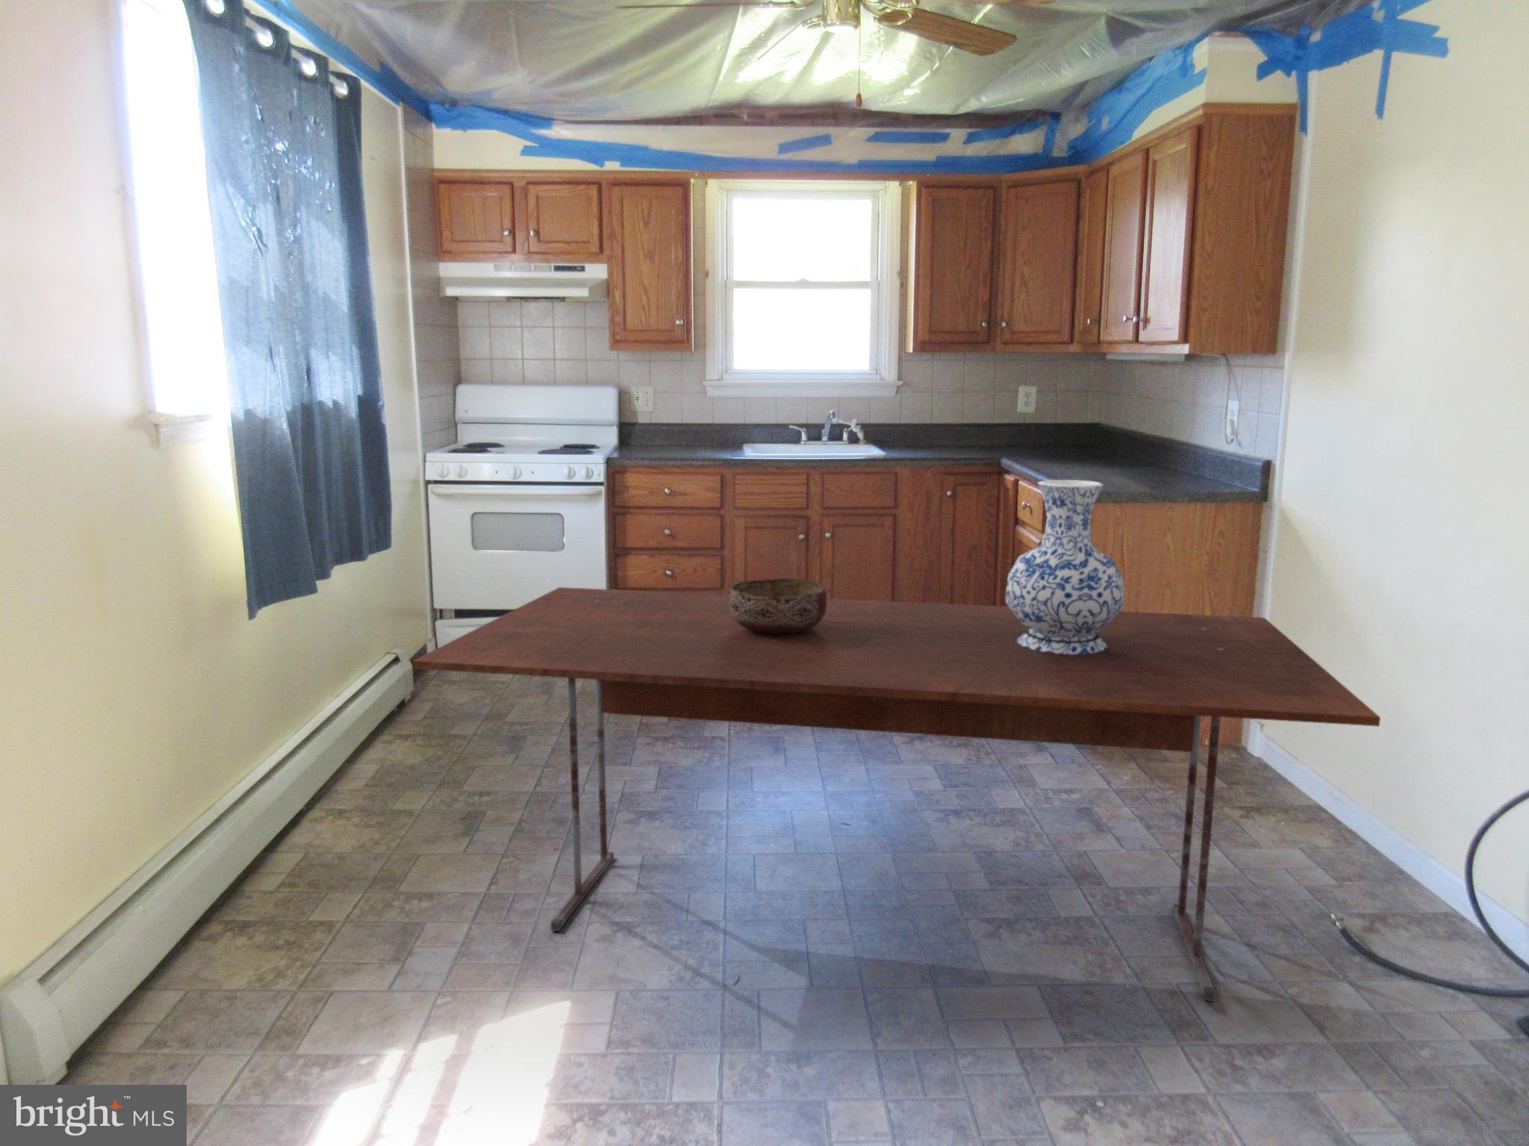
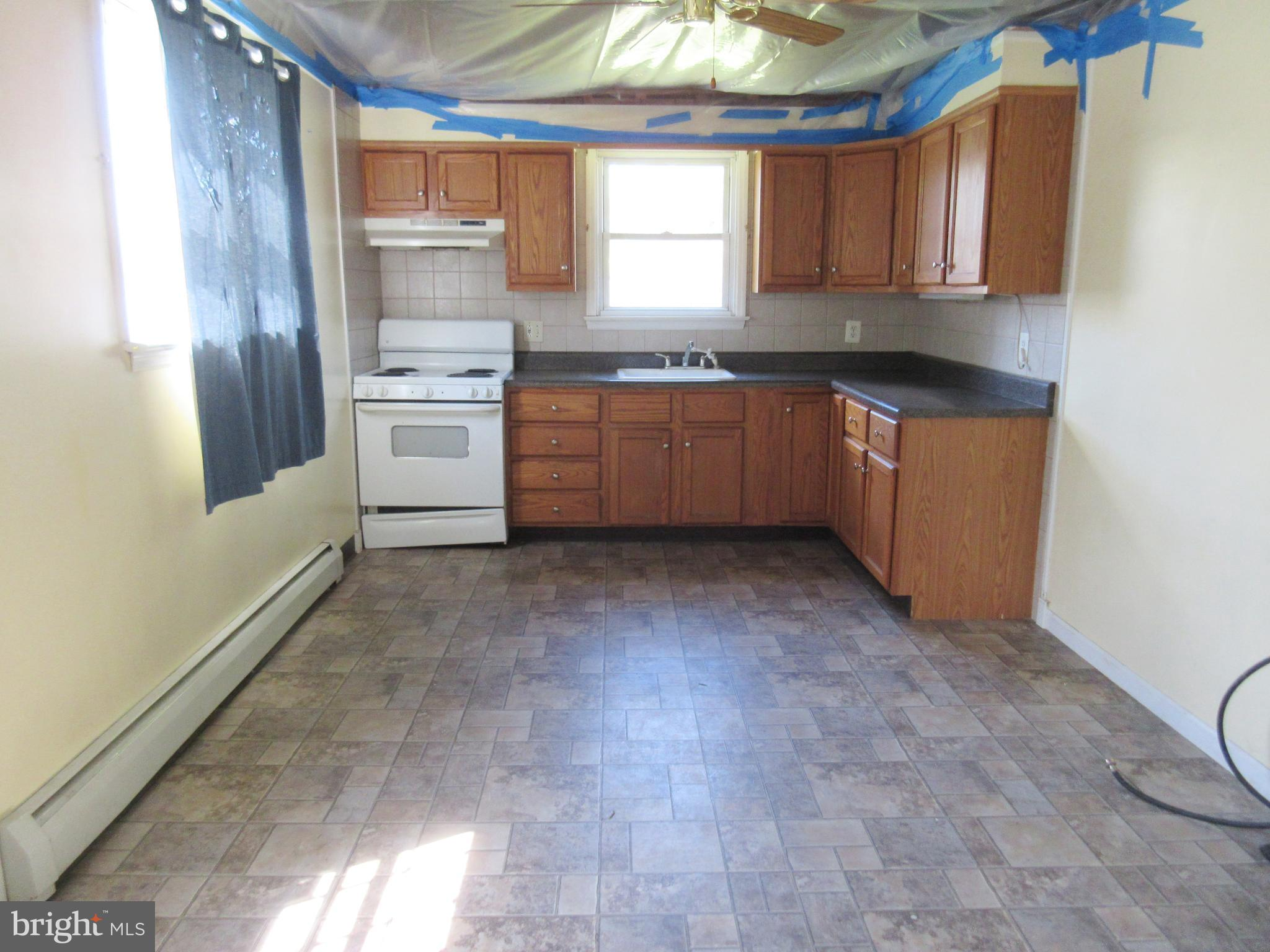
- vase [1004,479,1126,655]
- bowl [728,578,827,633]
- dining table [412,586,1381,1002]
